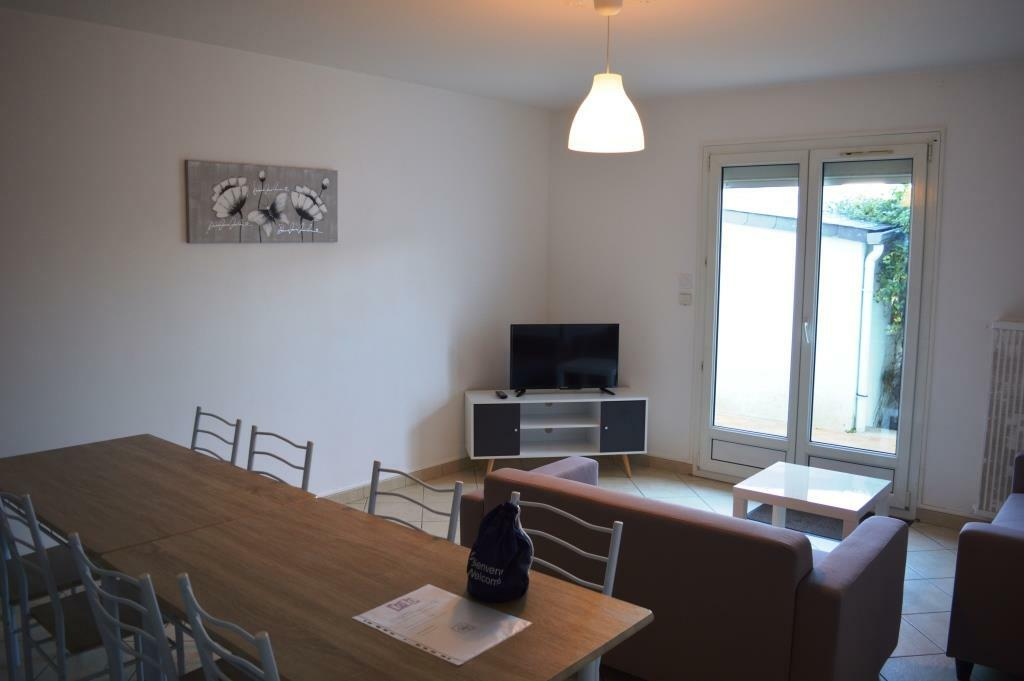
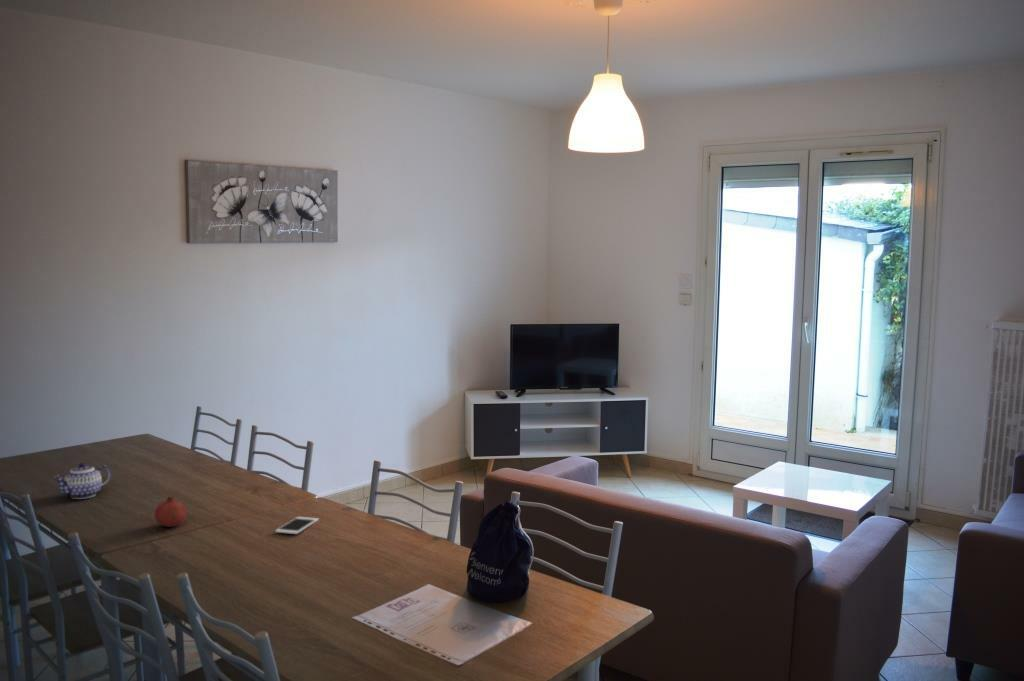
+ teapot [53,462,112,500]
+ fruit [154,495,187,528]
+ cell phone [274,516,320,535]
